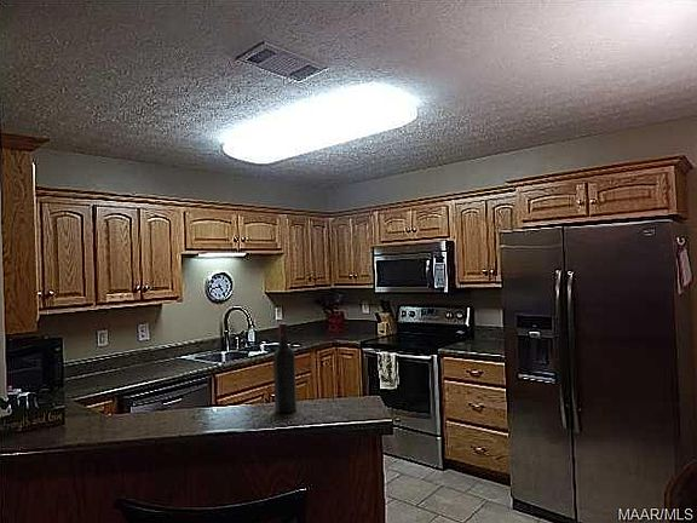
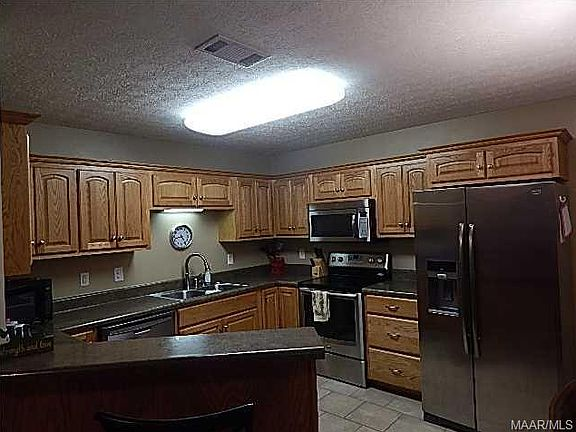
- wine bottle [272,322,298,414]
